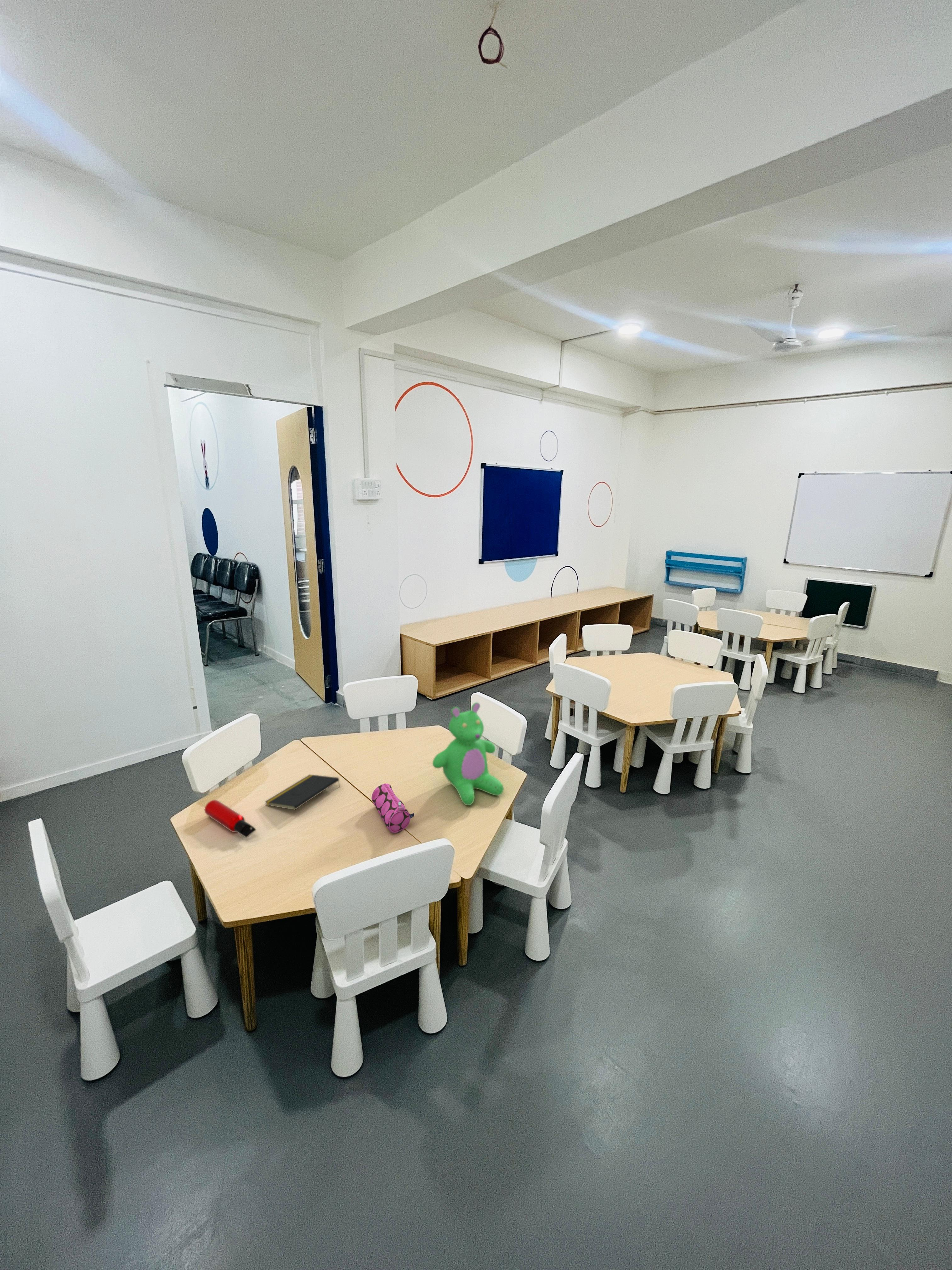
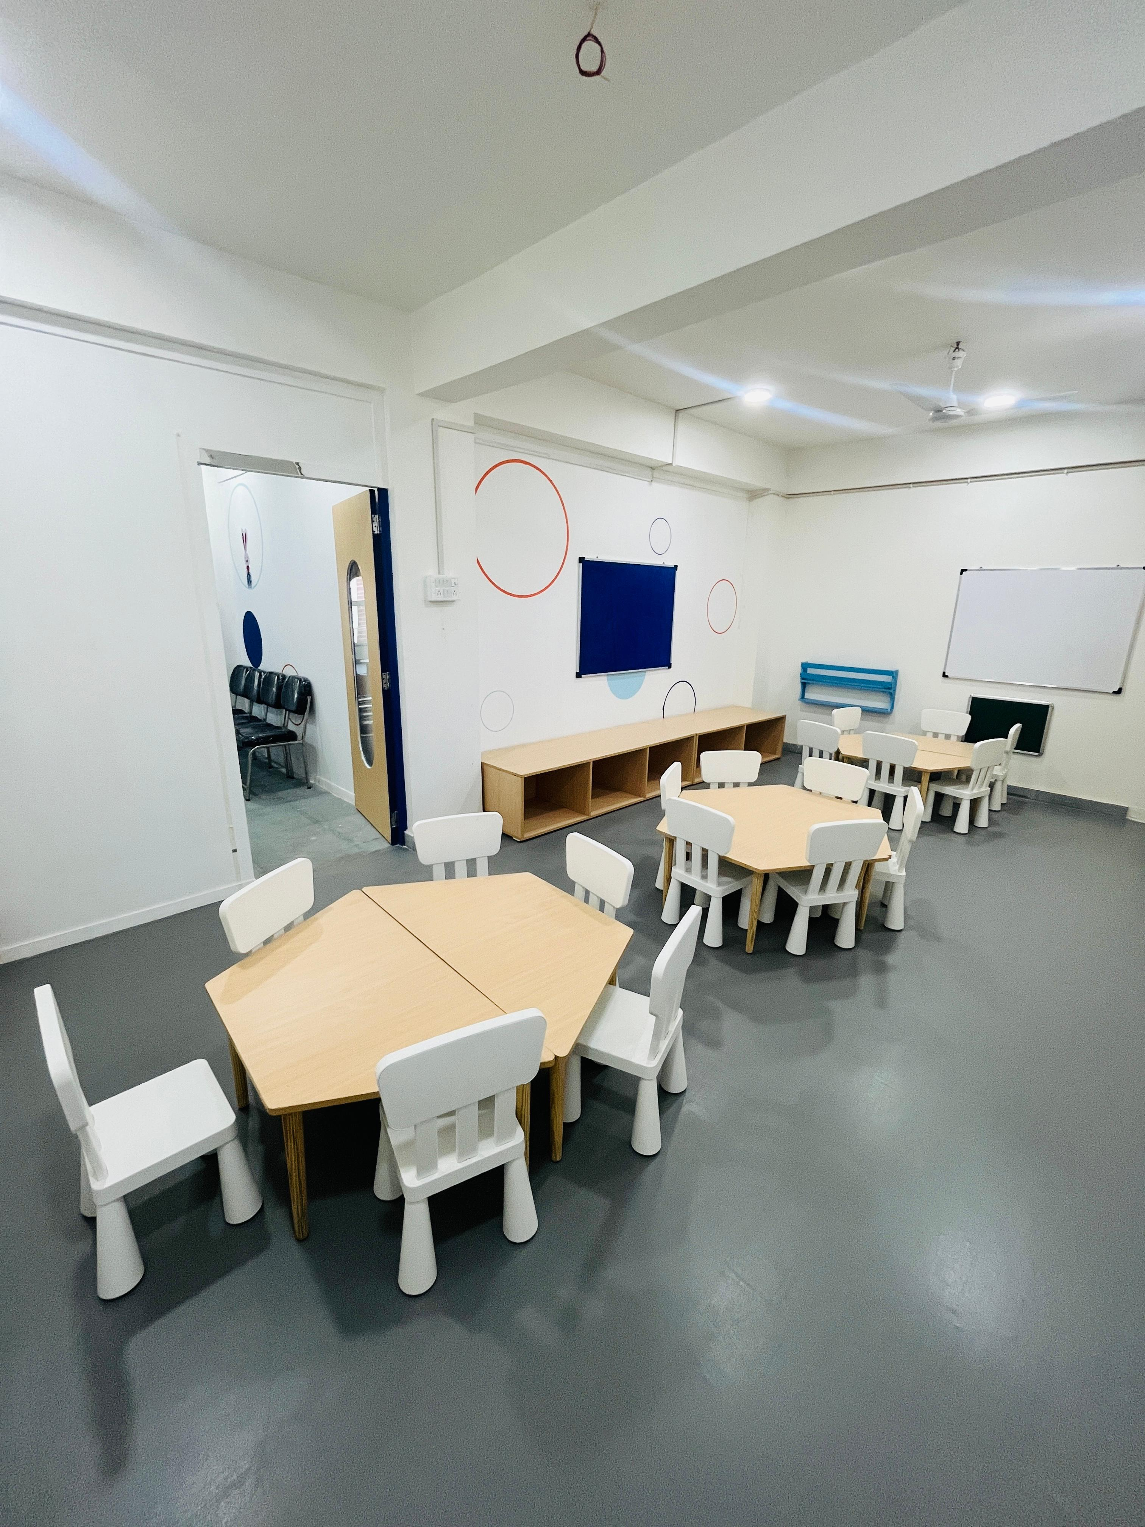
- teddy bear [432,702,504,806]
- water bottle [204,799,257,838]
- pencil case [371,783,414,833]
- notepad [264,774,341,810]
